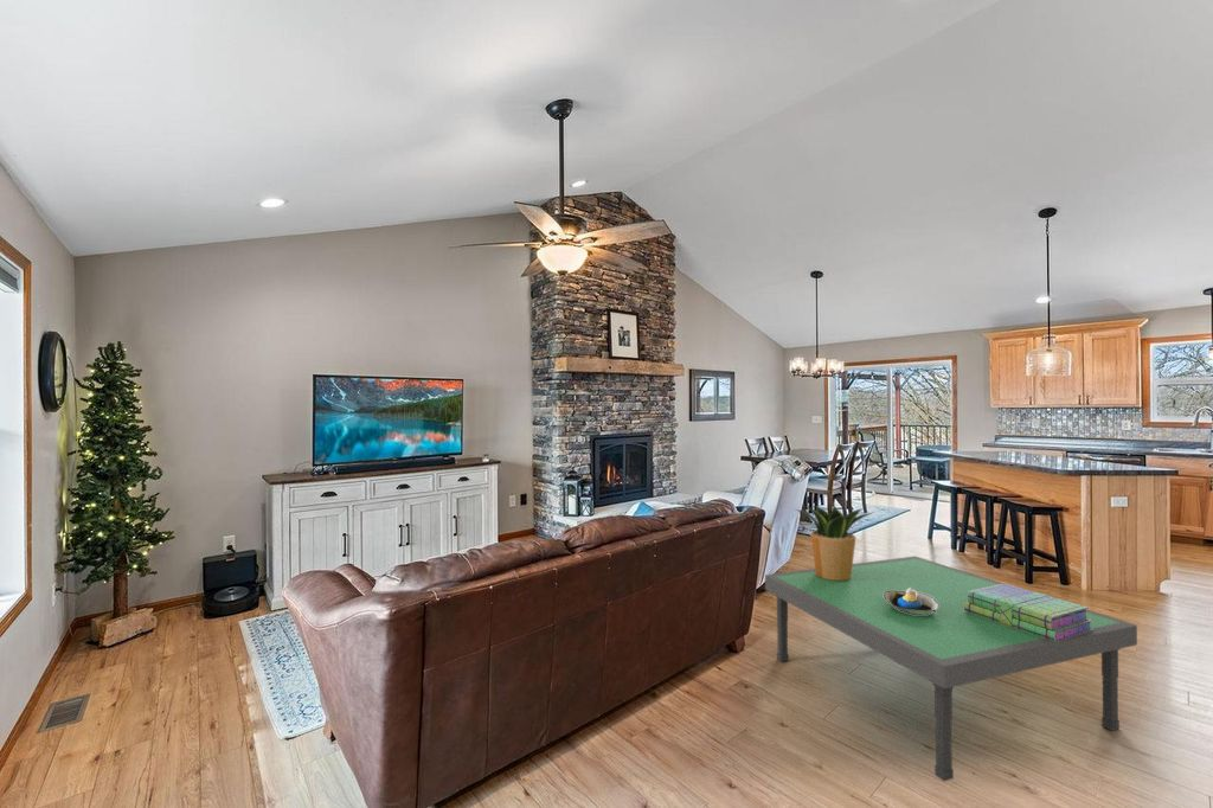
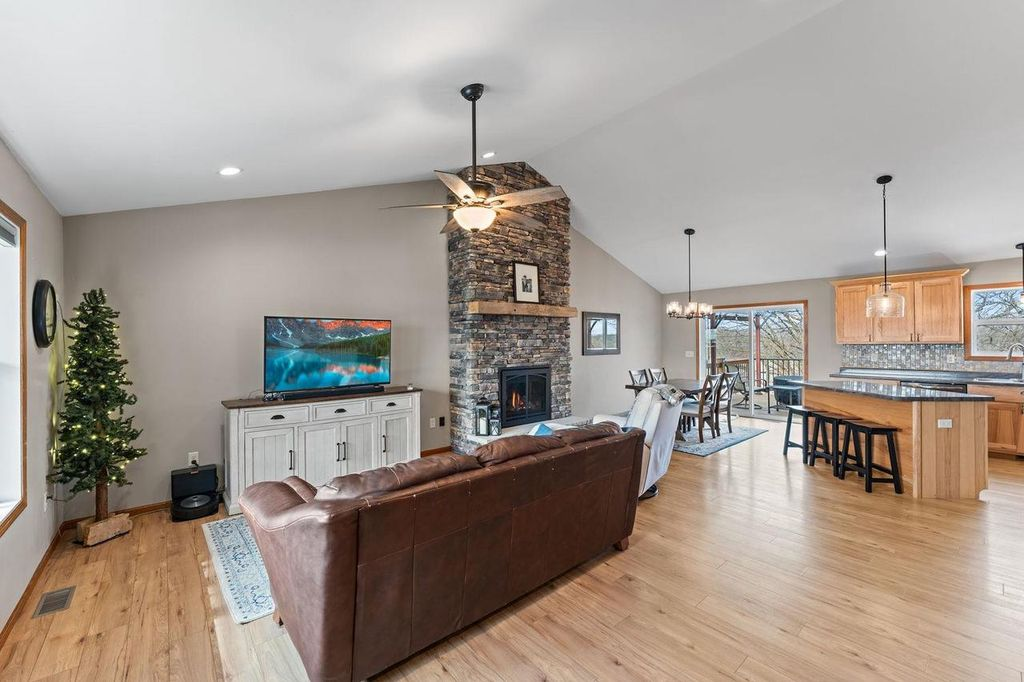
- decorative bowl [884,588,939,615]
- potted plant [794,504,877,581]
- coffee table [764,556,1138,782]
- stack of books [964,582,1092,642]
